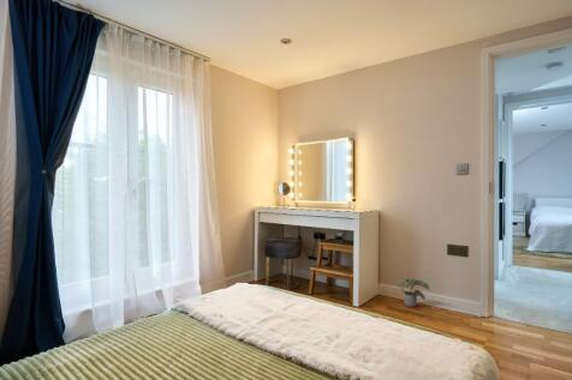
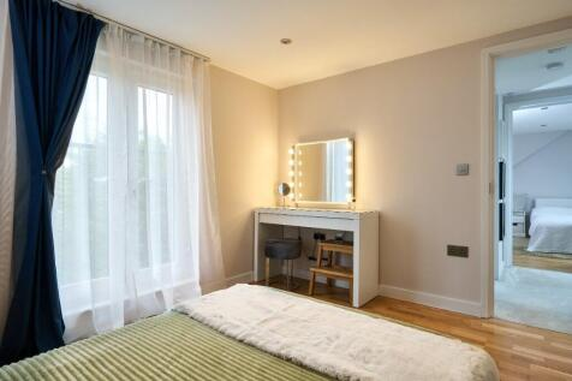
- potted plant [397,277,430,308]
